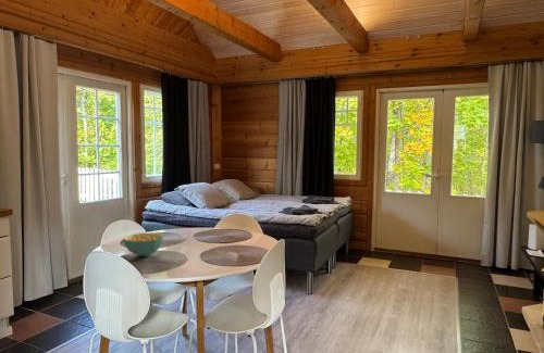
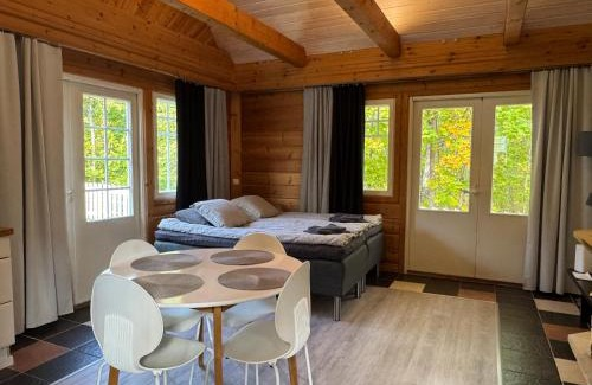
- cereal bowl [123,232,164,257]
